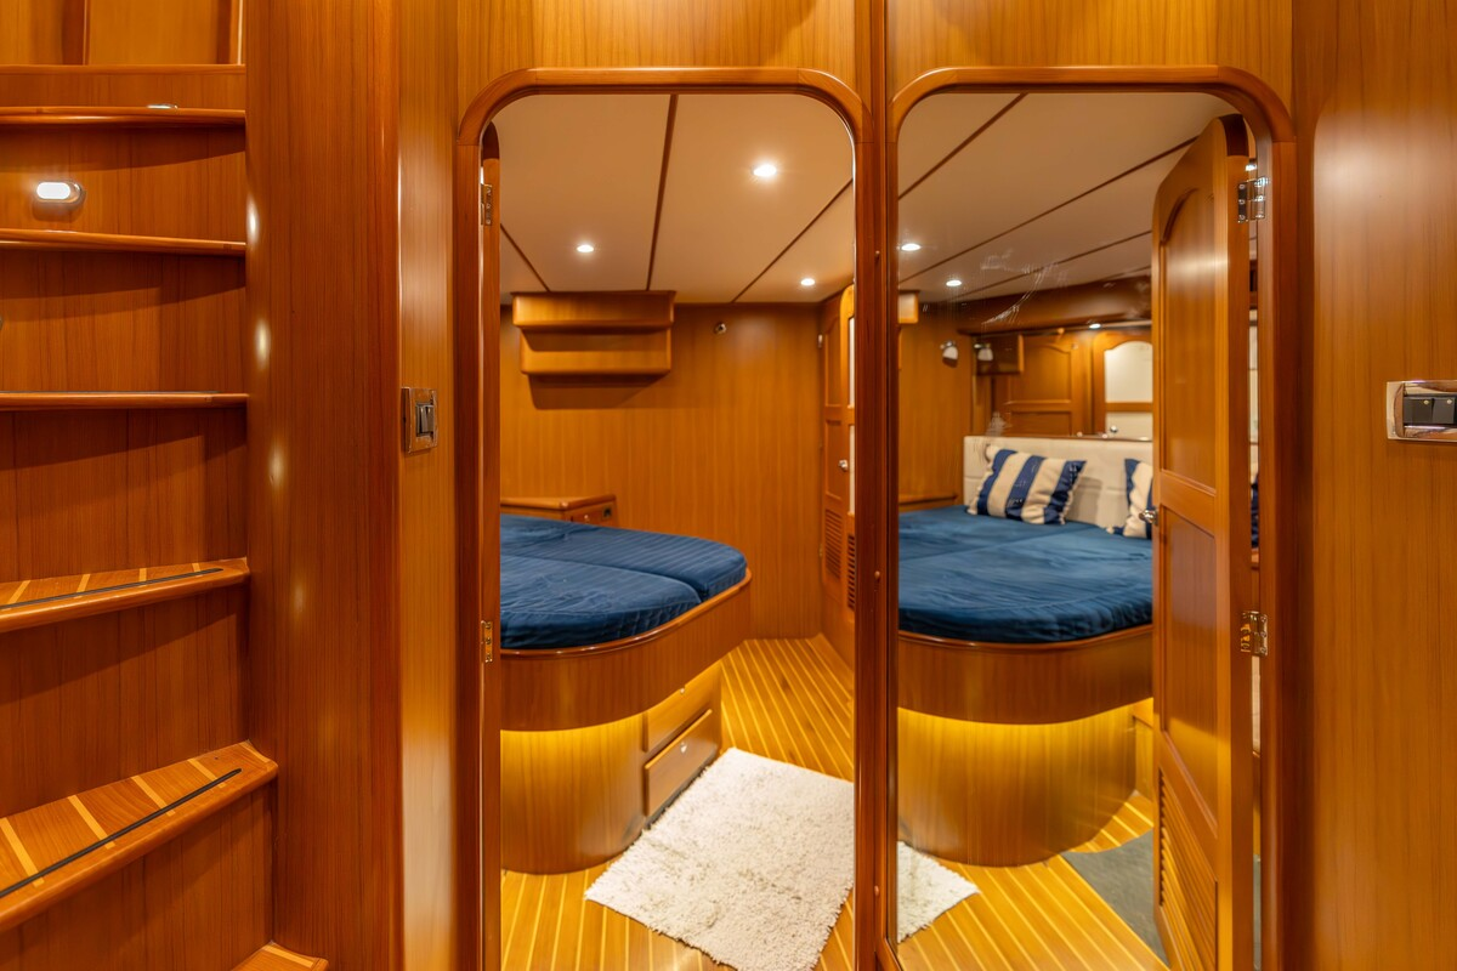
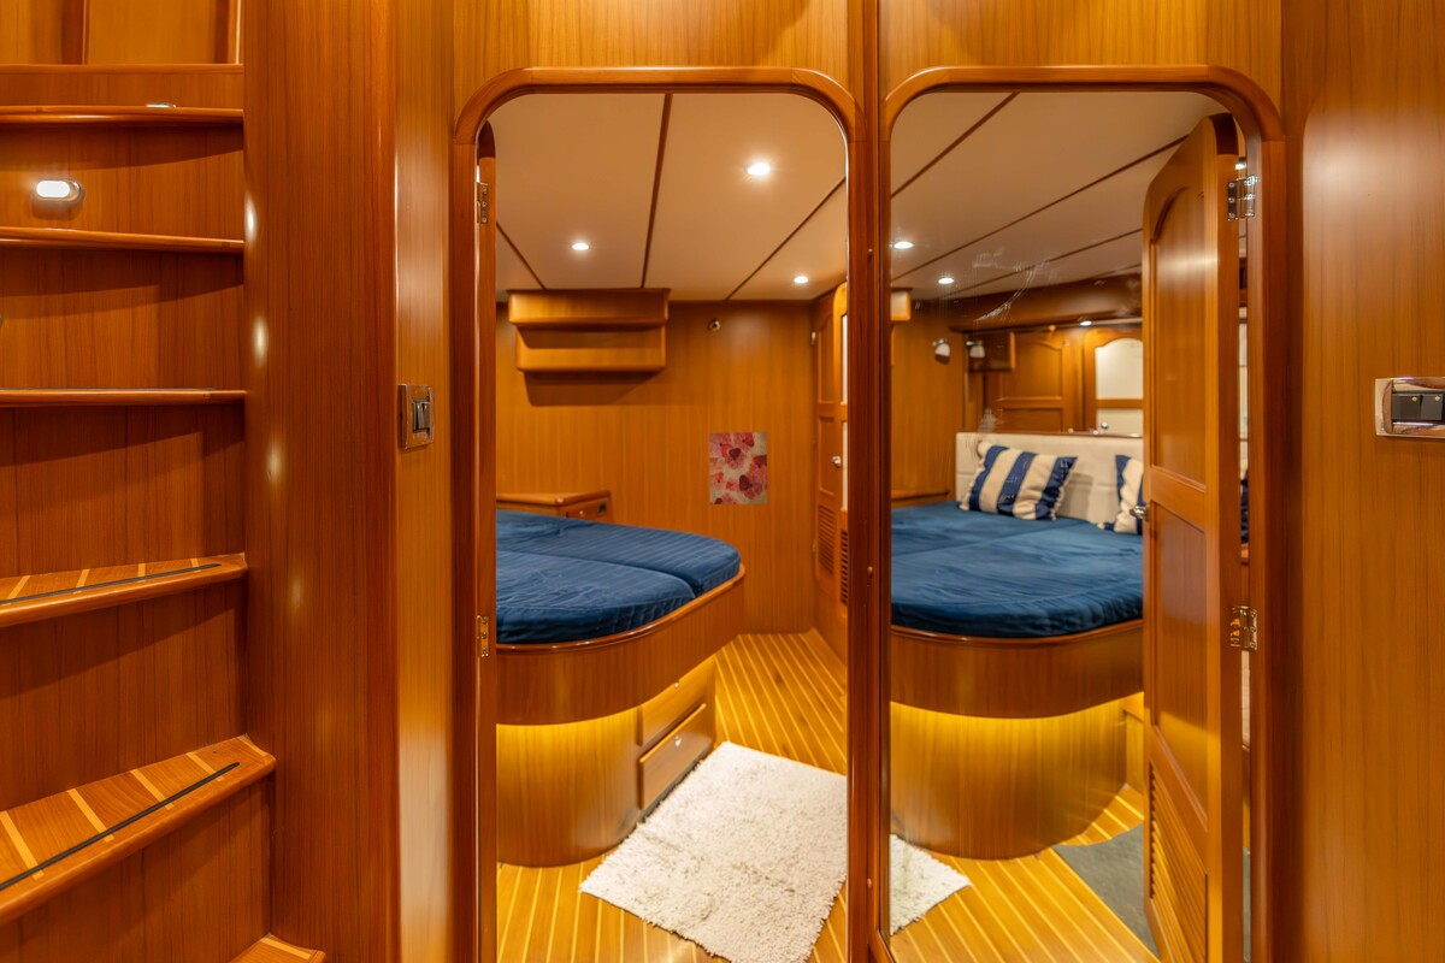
+ wall art [708,431,768,506]
